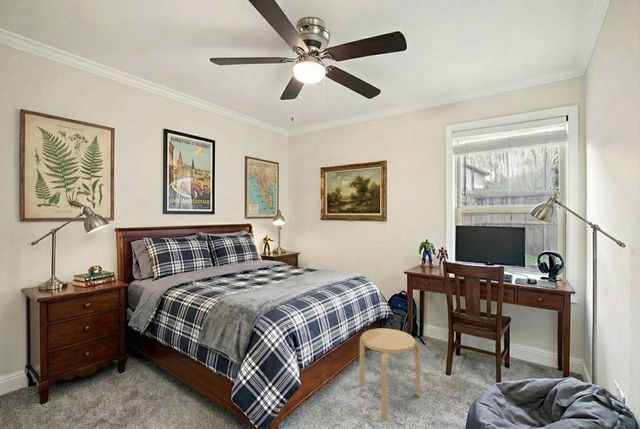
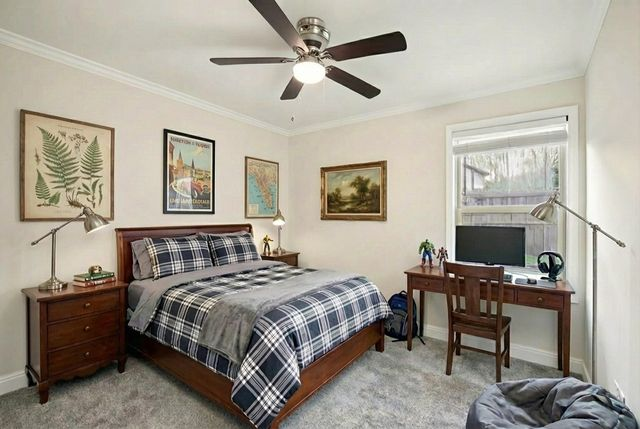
- stool [359,327,421,422]
